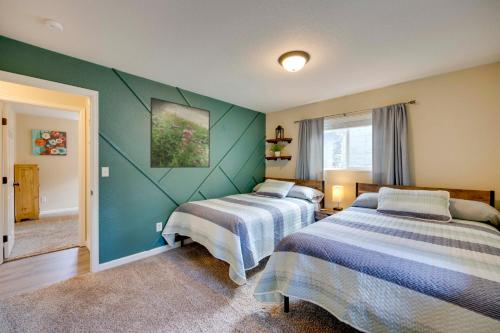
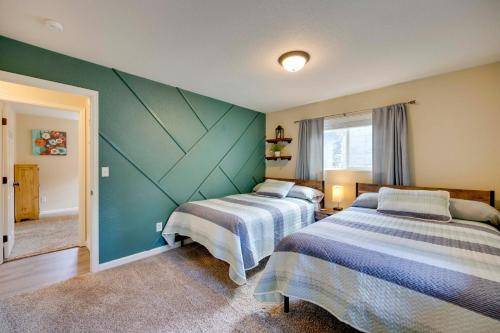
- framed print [149,96,211,169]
